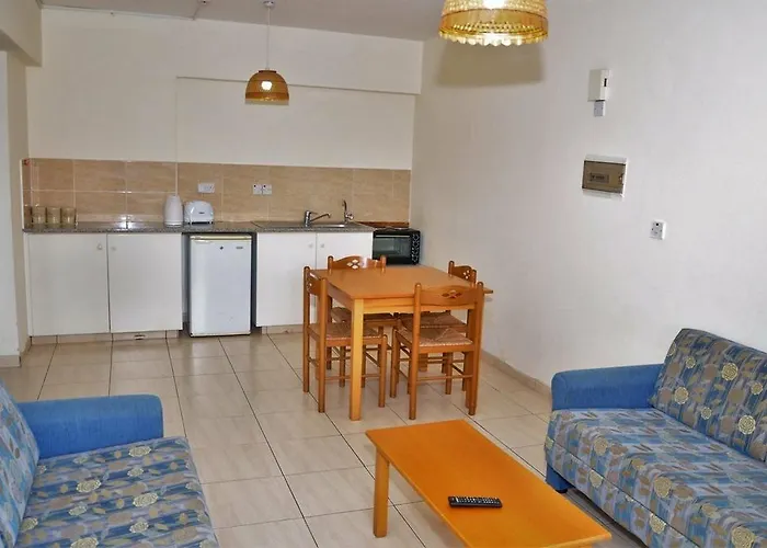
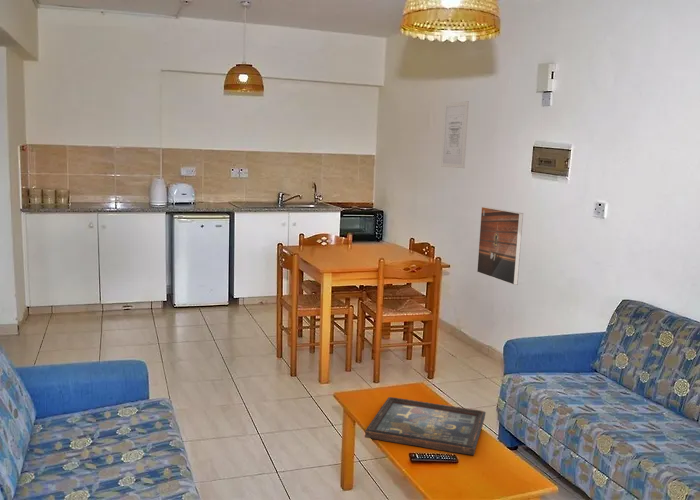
+ wall art [440,100,470,169]
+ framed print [476,206,524,286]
+ decorative tray [364,396,487,456]
